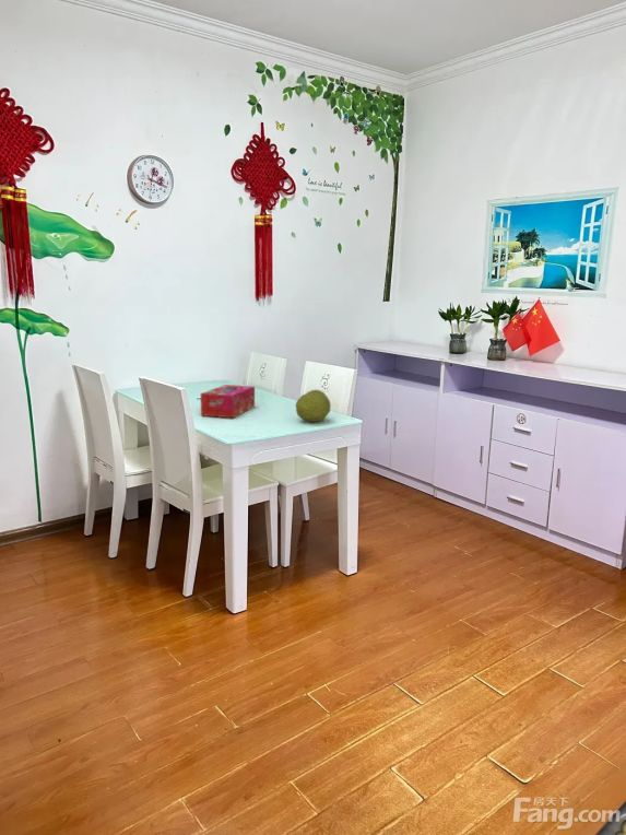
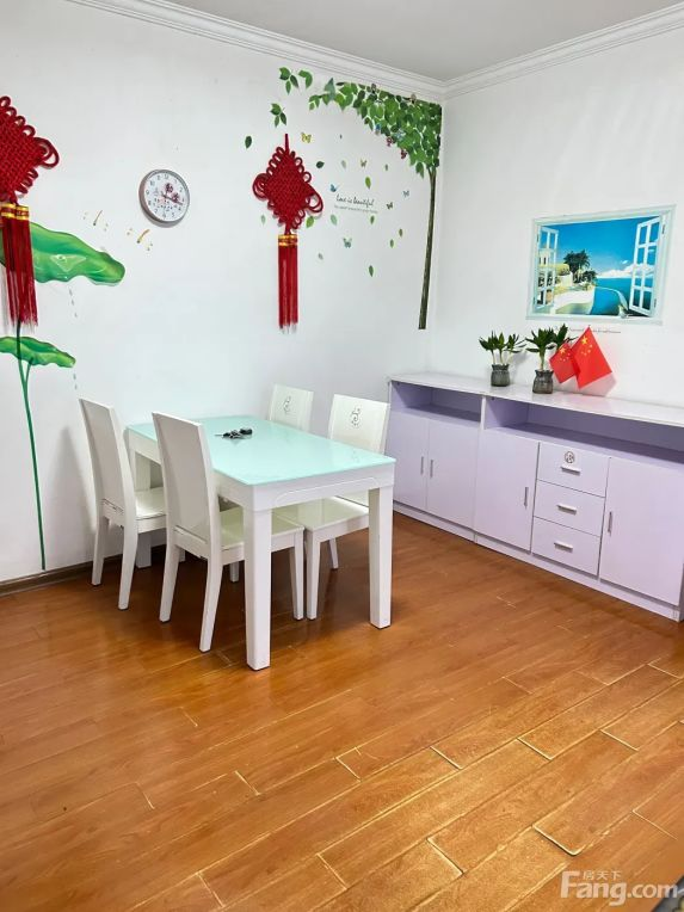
- tissue box [200,384,256,419]
- fruit [295,389,332,423]
